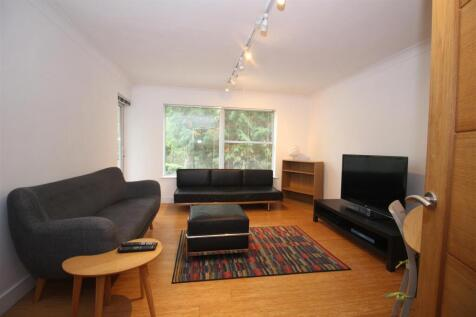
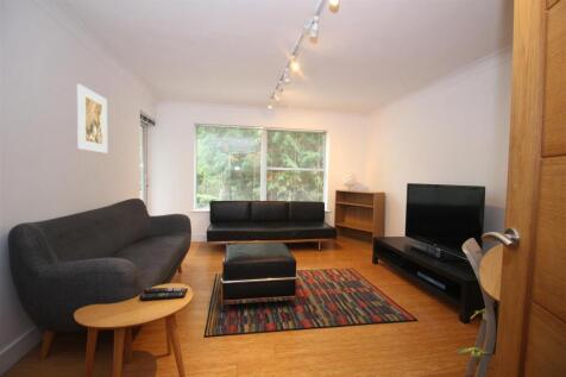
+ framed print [76,83,108,155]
